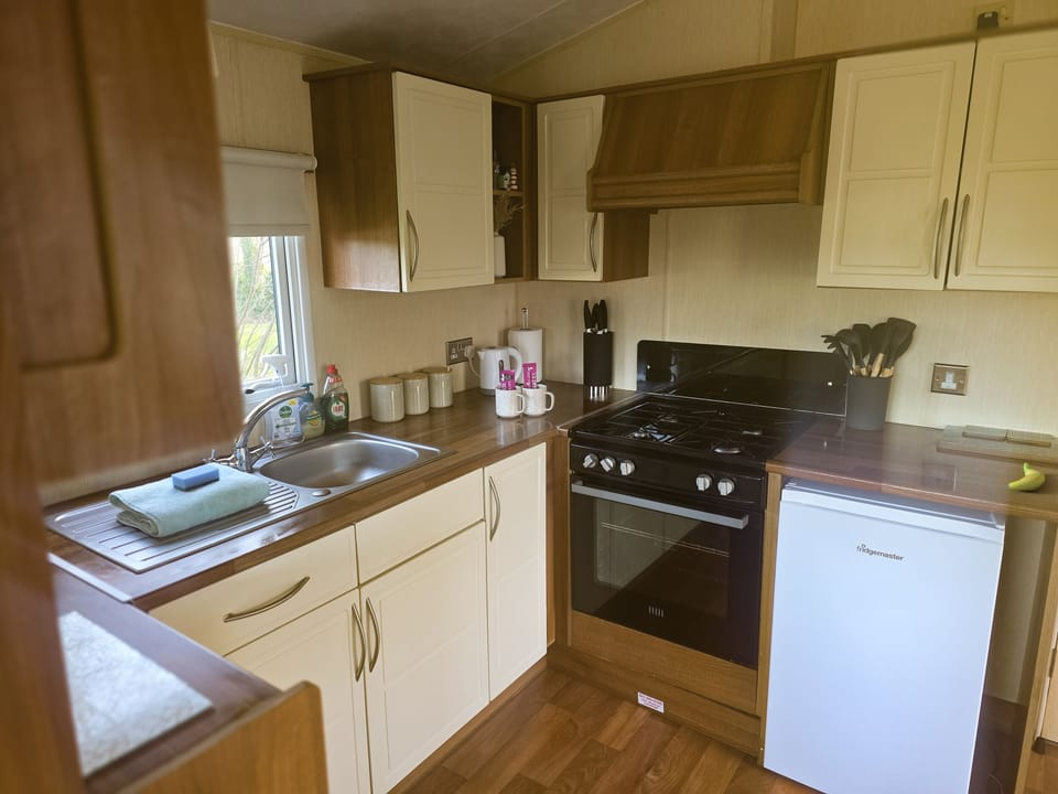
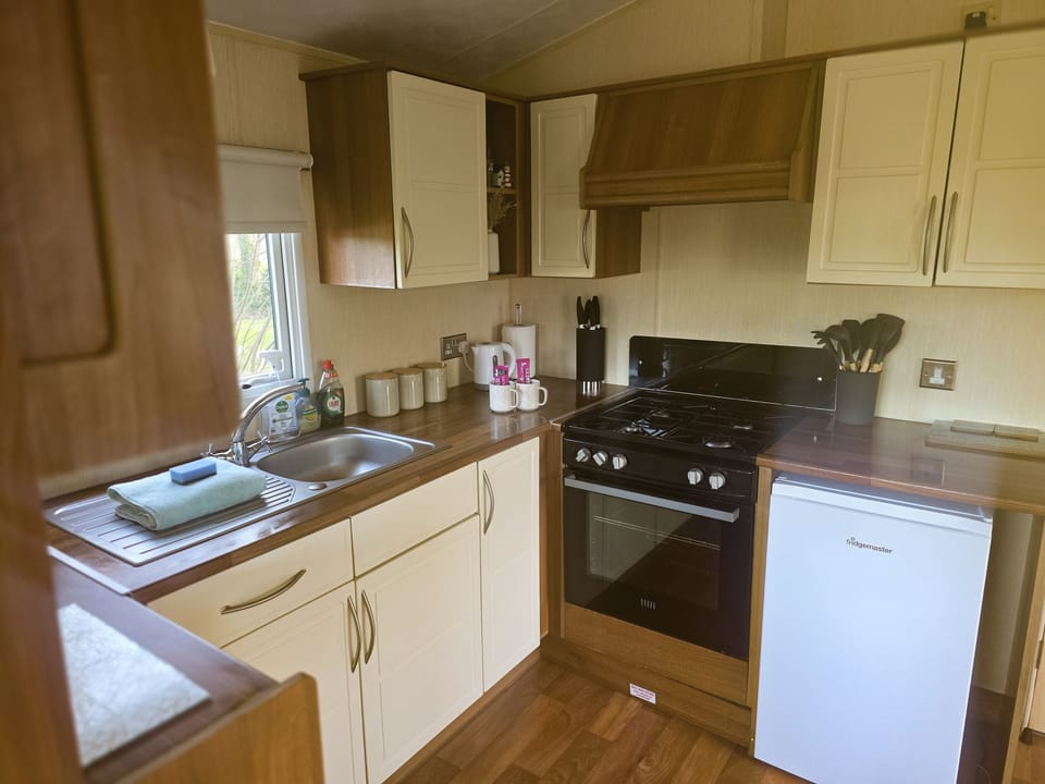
- banana [1007,462,1046,490]
